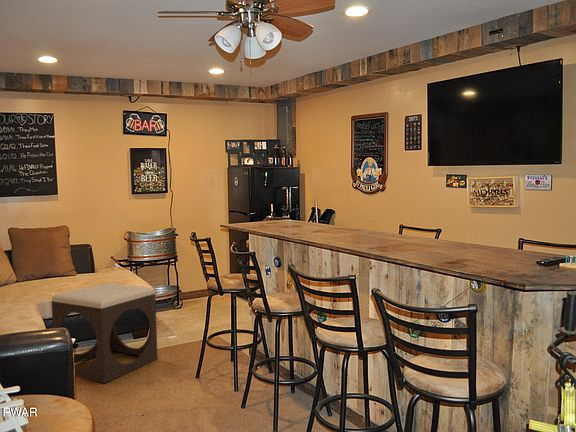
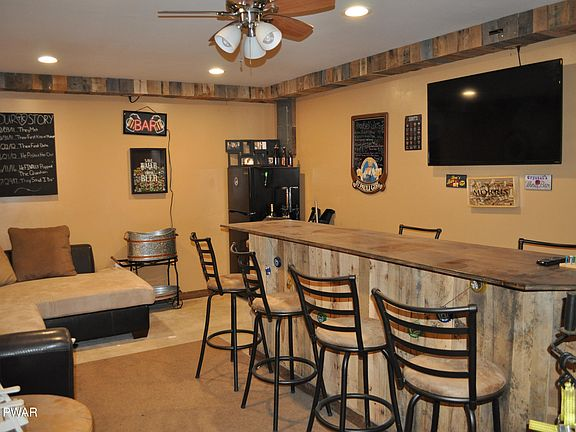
- footstool [50,282,159,384]
